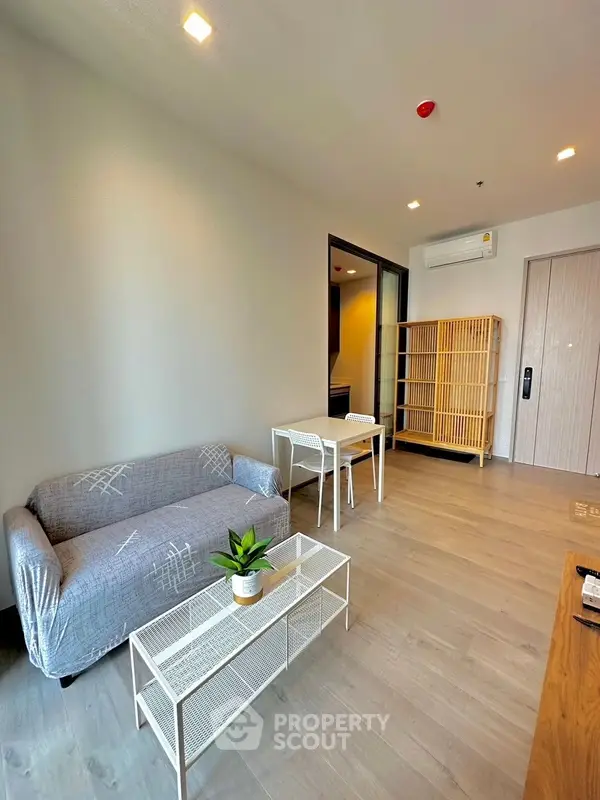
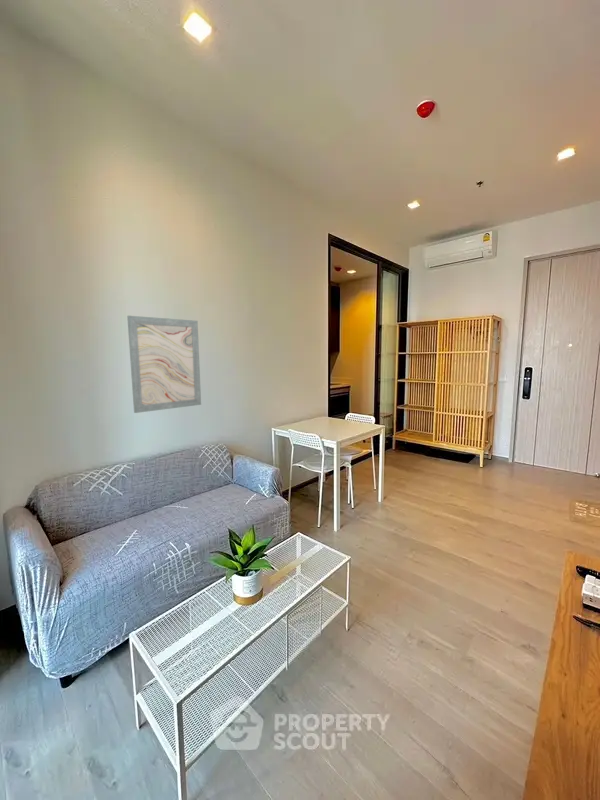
+ wall art [126,315,202,414]
